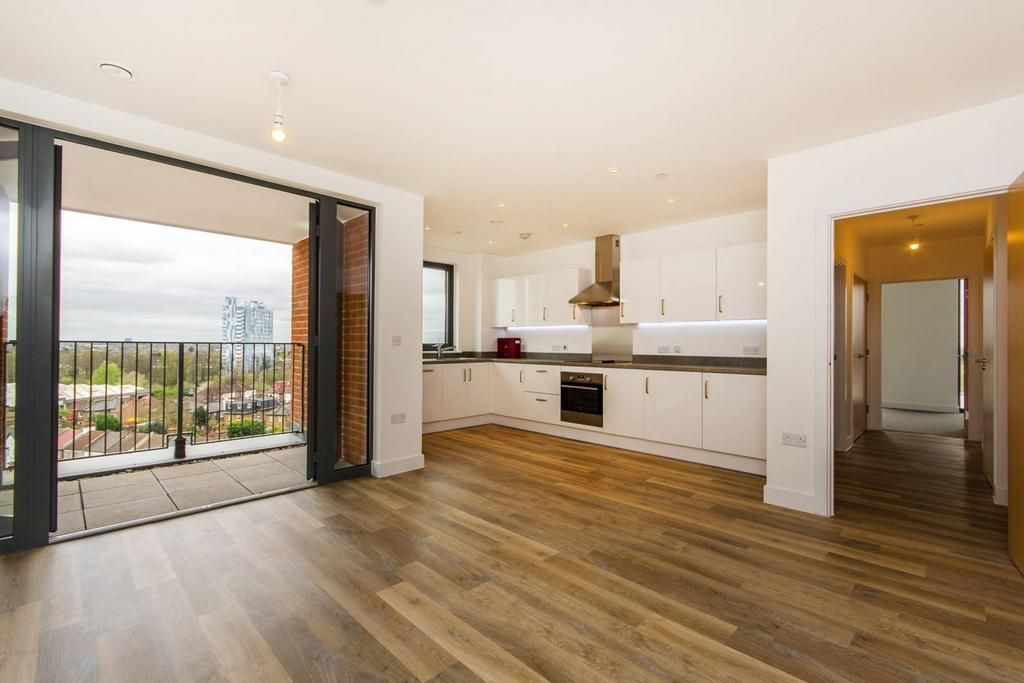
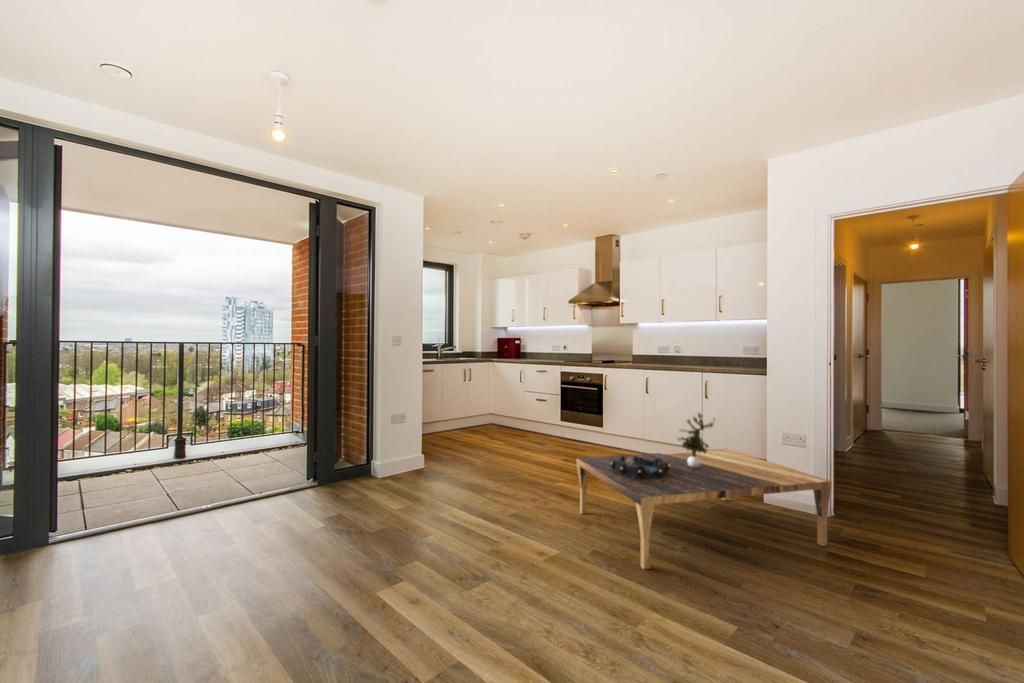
+ decorative bowl [610,455,671,480]
+ potted plant [675,411,718,468]
+ coffee table [576,448,832,570]
